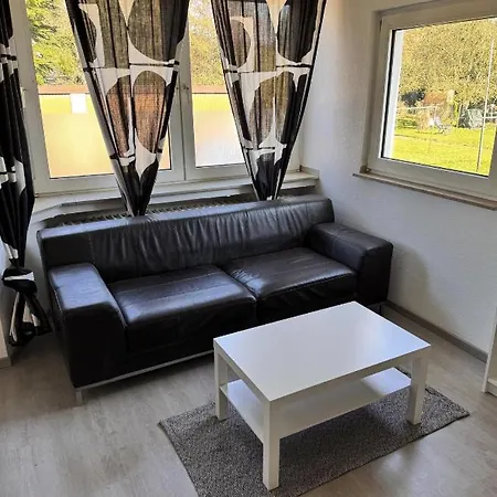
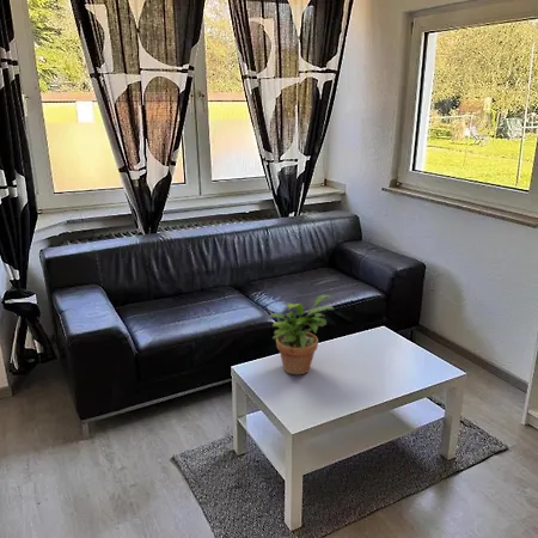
+ potted plant [268,294,335,375]
